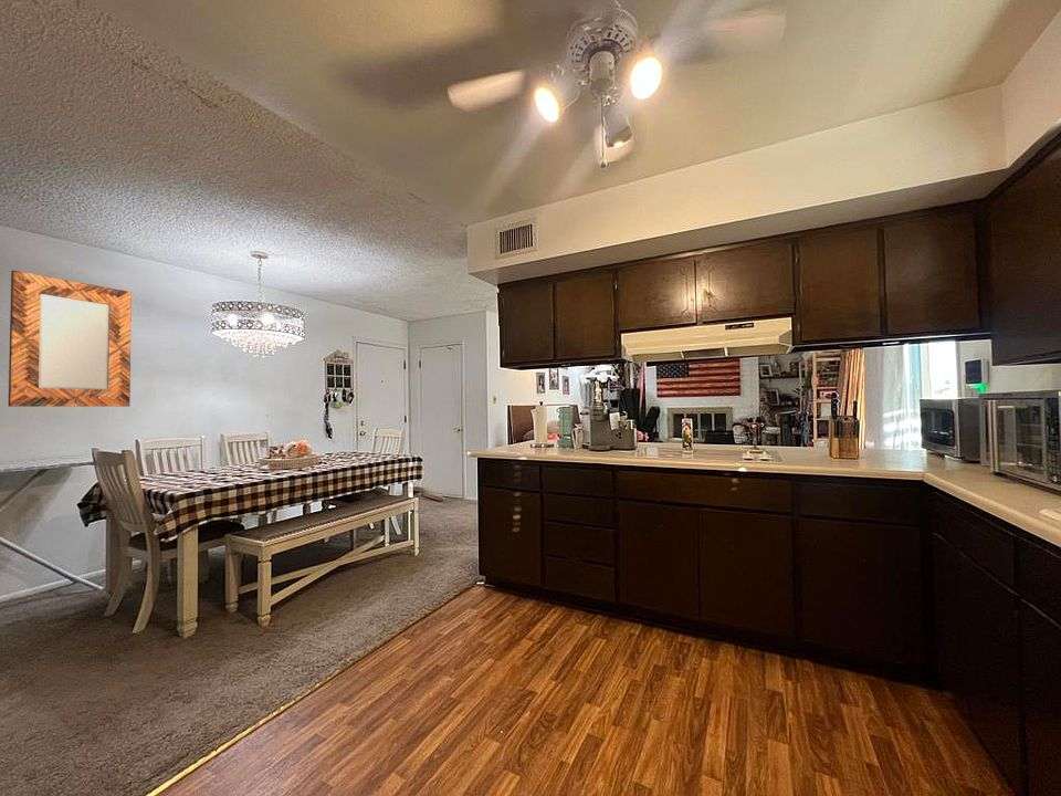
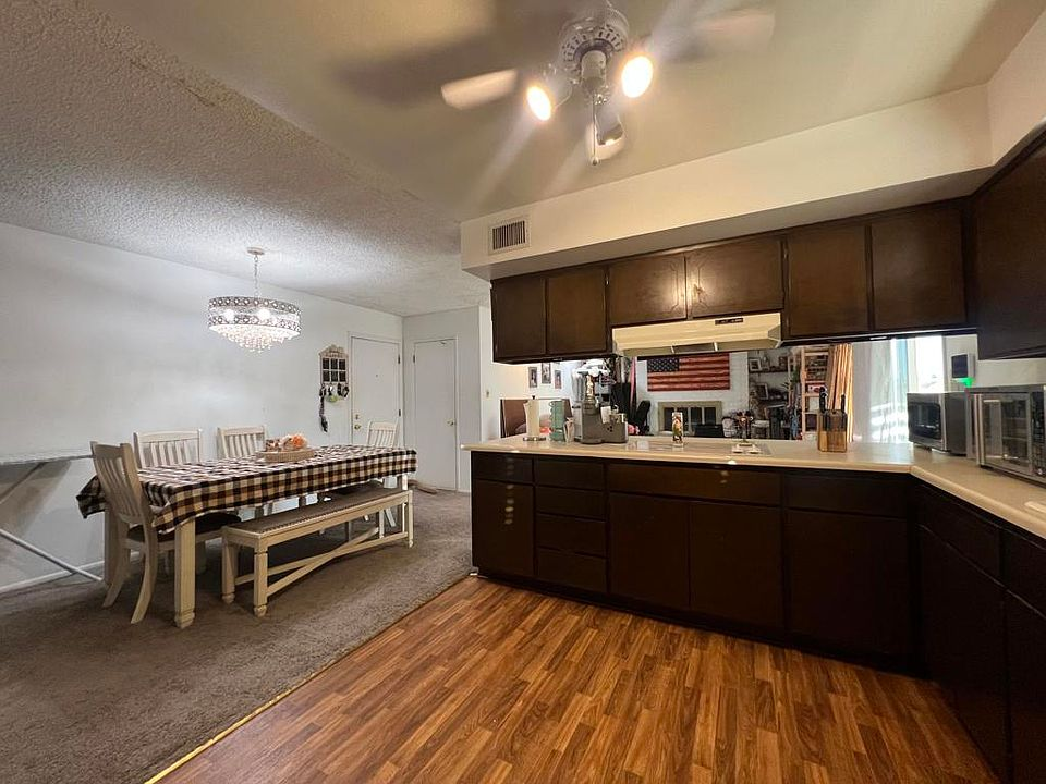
- home mirror [7,269,133,408]
